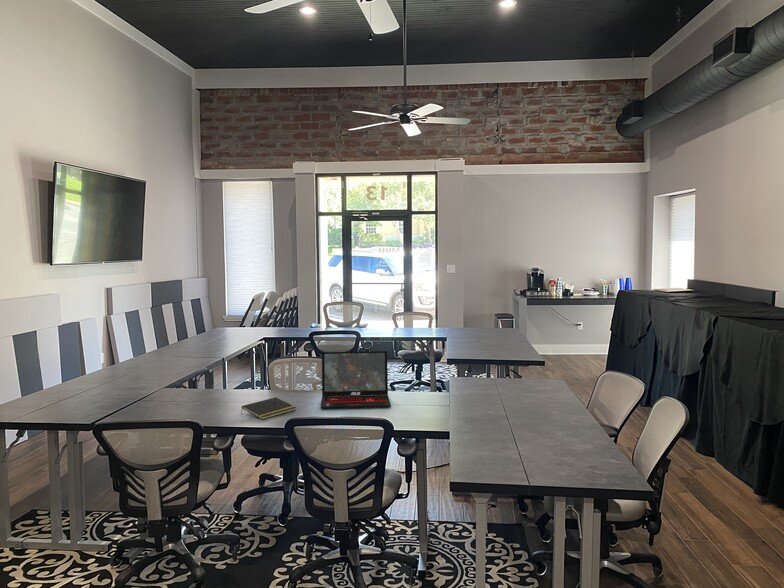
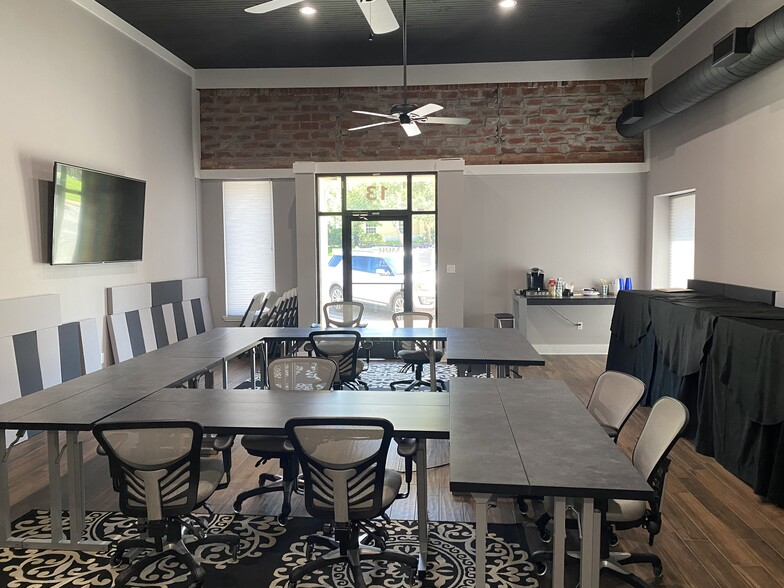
- laptop [319,350,392,410]
- notepad [240,396,297,420]
